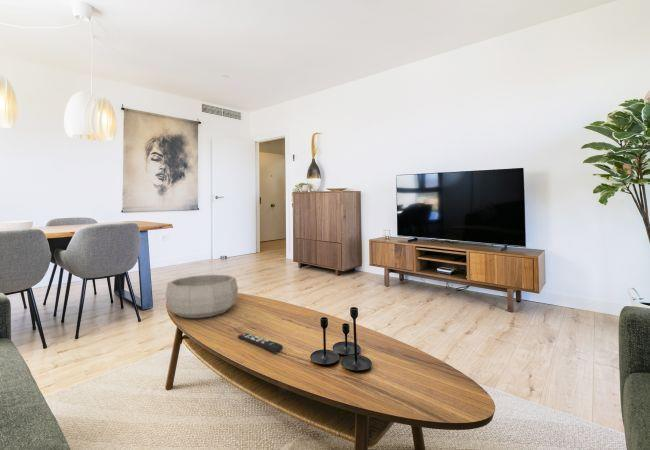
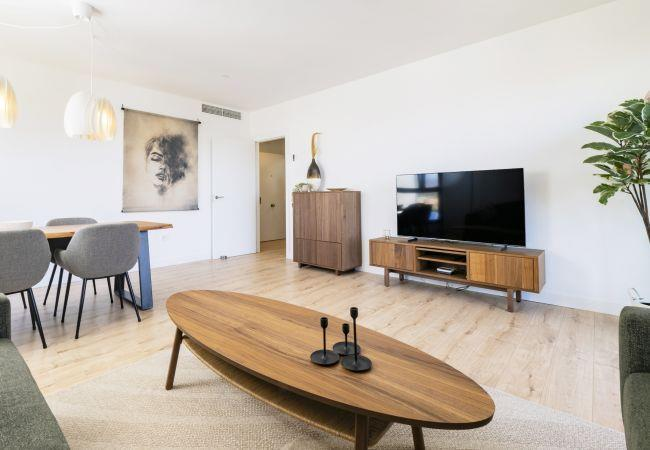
- remote control [237,332,284,353]
- decorative bowl [165,274,239,319]
